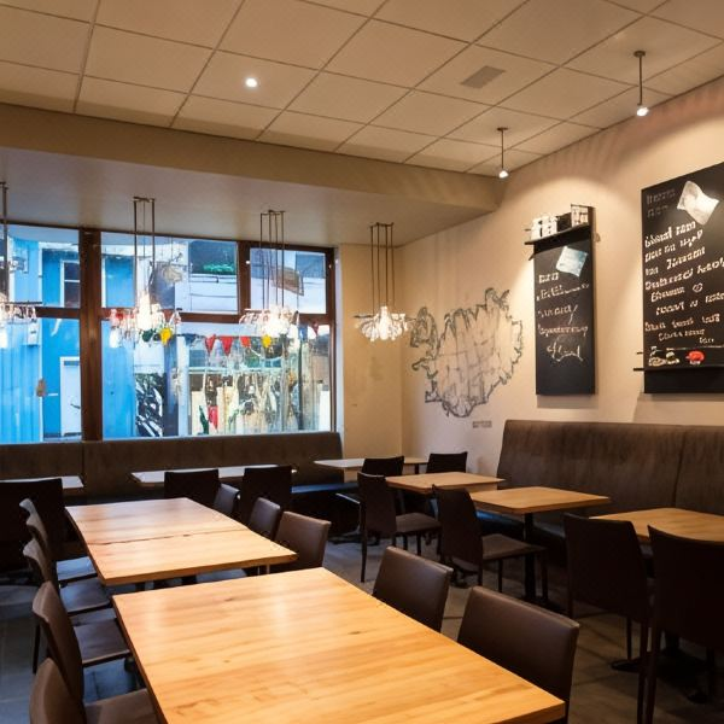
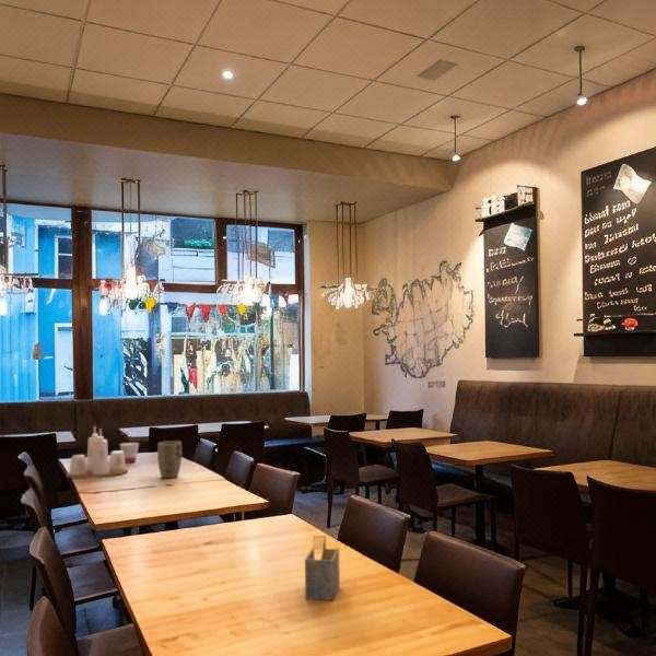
+ plant pot [156,440,183,479]
+ condiment set [66,425,129,480]
+ napkin holder [304,534,341,601]
+ cup [119,442,140,464]
